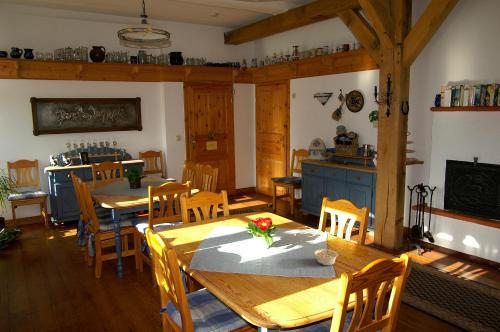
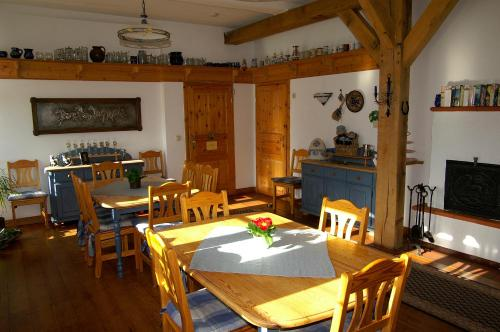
- legume [313,245,339,266]
